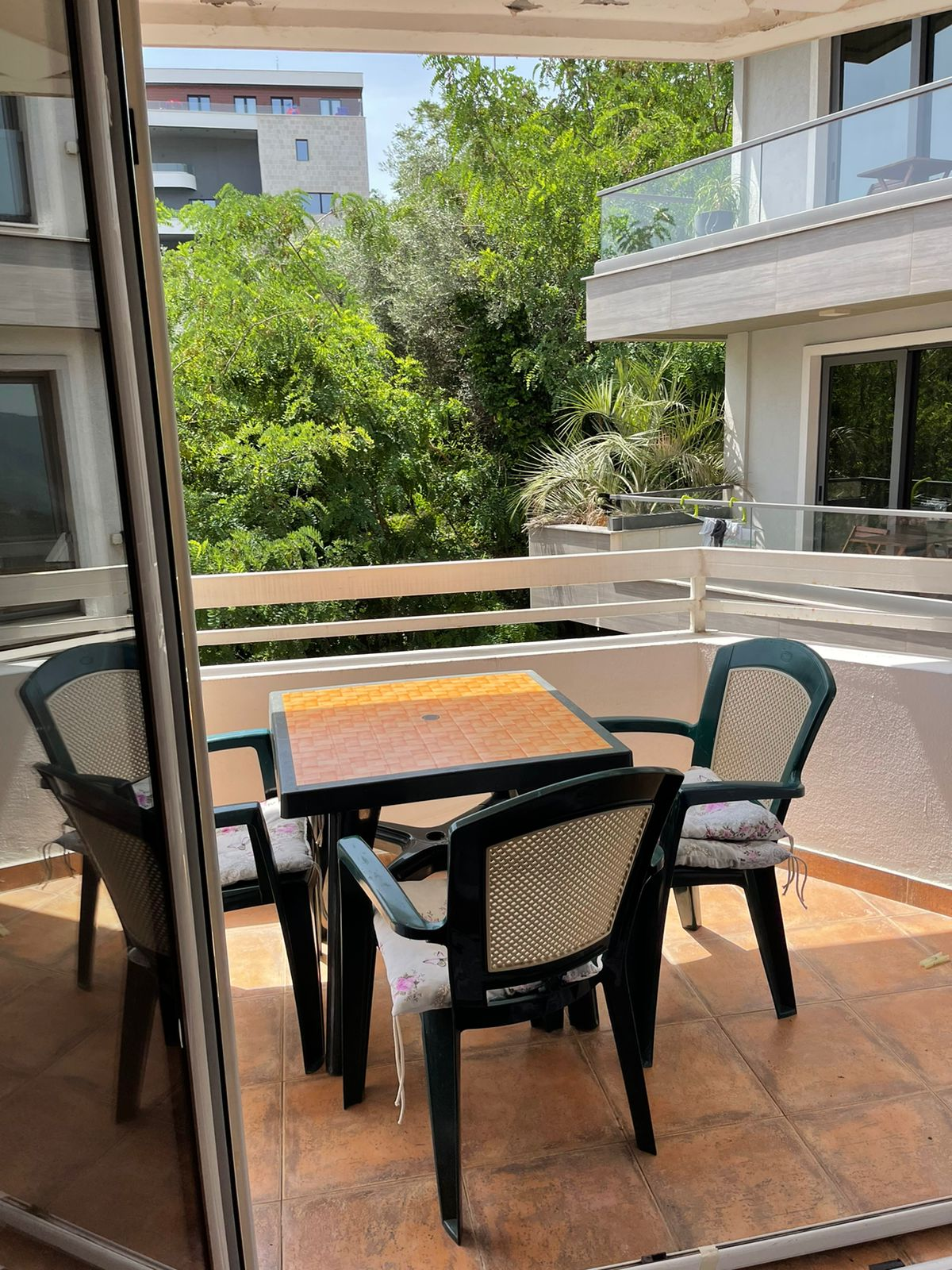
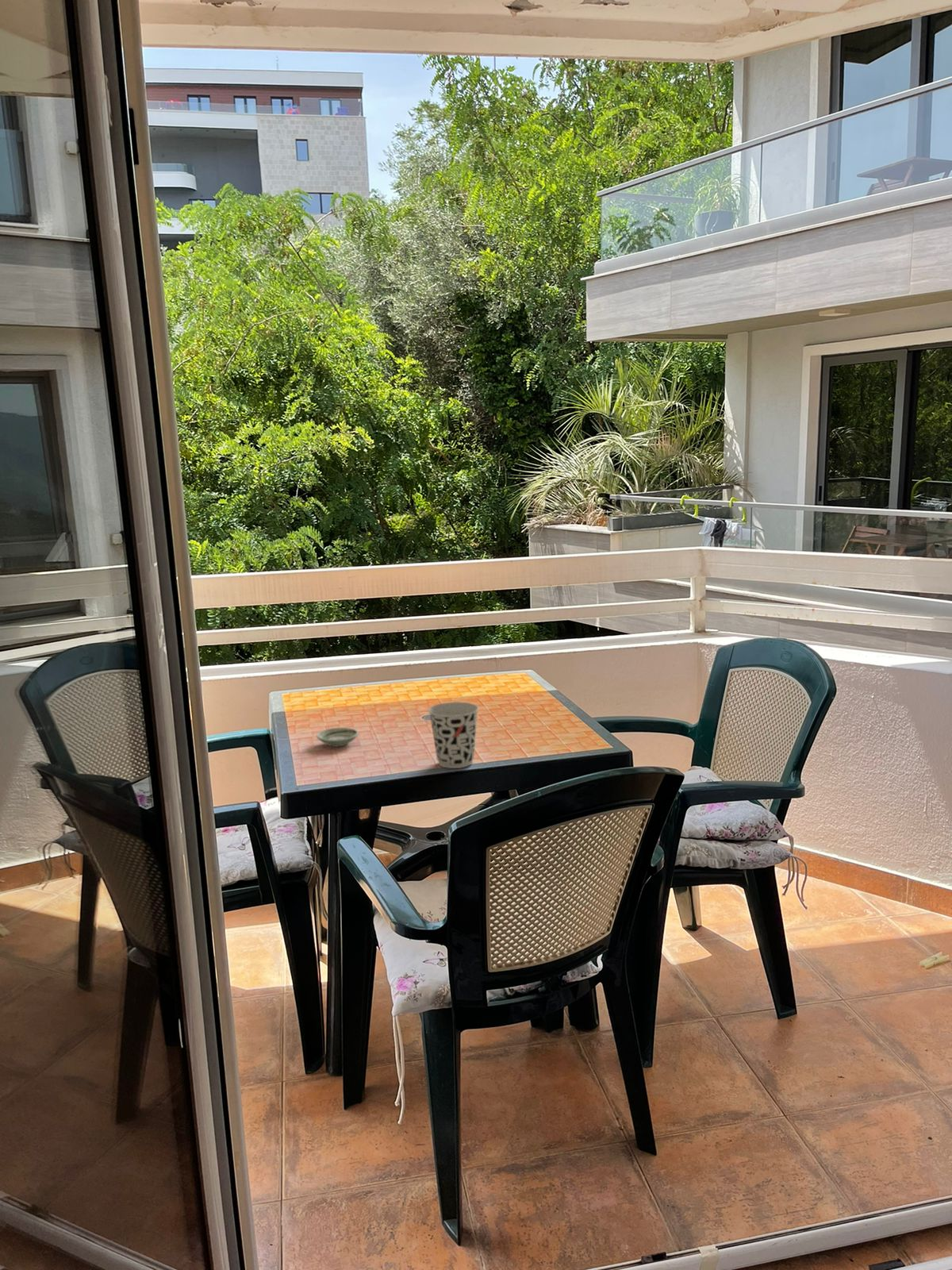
+ saucer [316,727,359,748]
+ cup [428,701,479,769]
